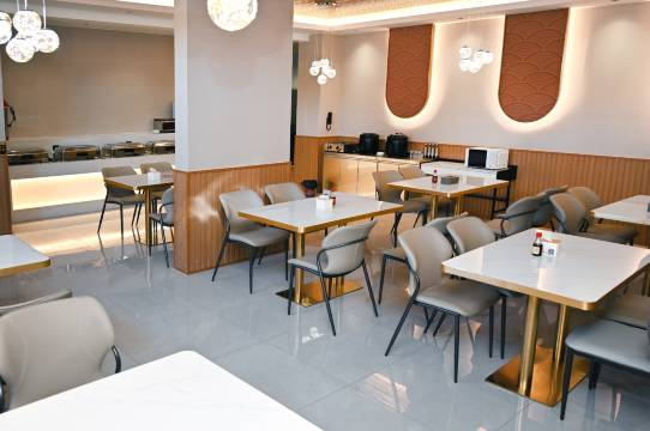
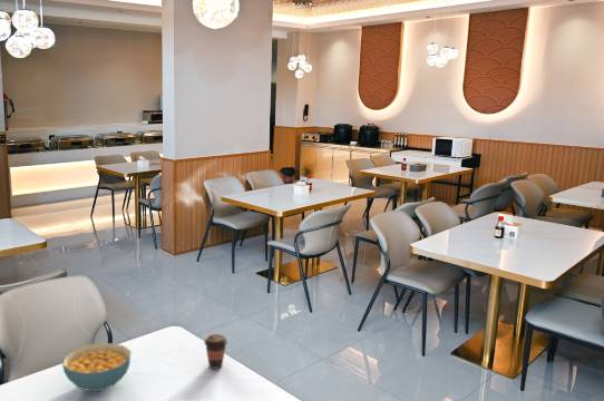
+ cereal bowl [61,342,131,392]
+ coffee cup [203,333,228,370]
